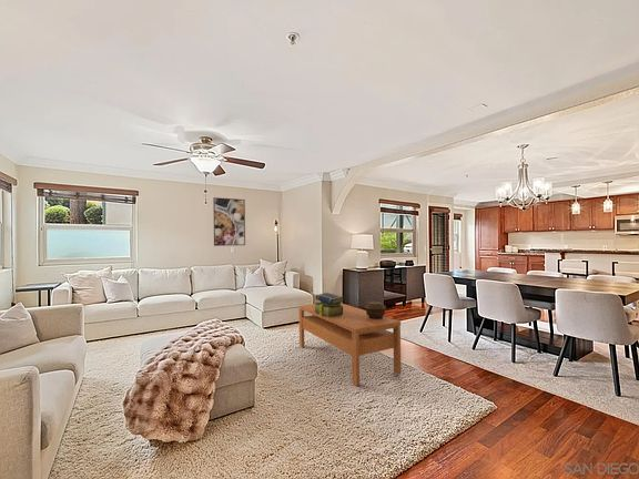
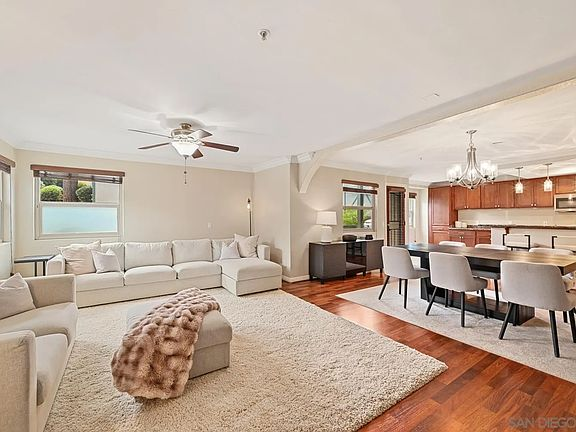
- stack of books [313,292,345,318]
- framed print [212,196,246,247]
- coffee table [297,303,402,387]
- decorative container [364,300,387,319]
